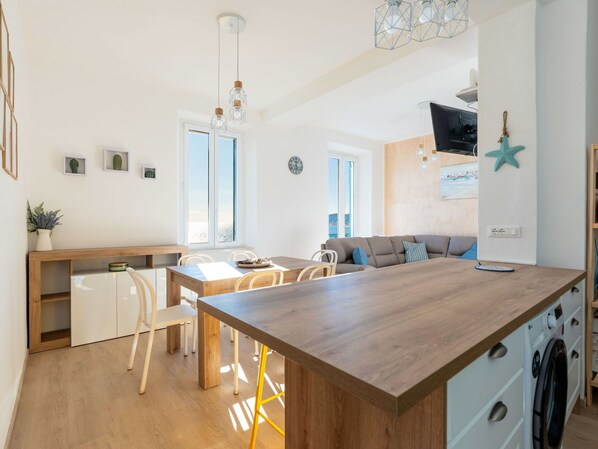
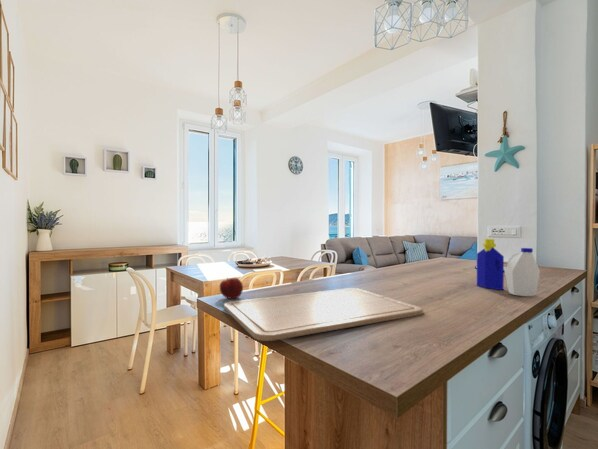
+ chopping board [223,287,424,342]
+ bottle [476,238,541,297]
+ fruit [219,277,244,300]
